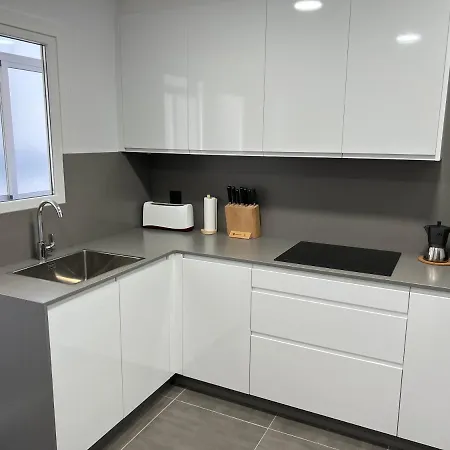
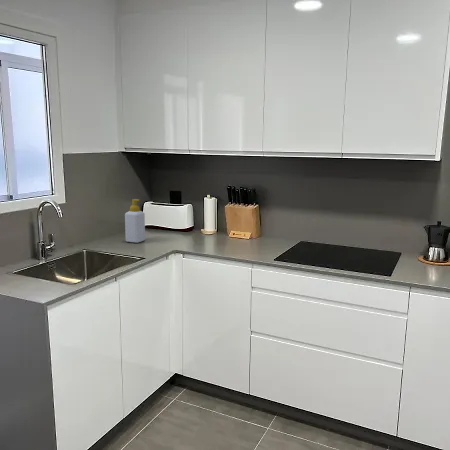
+ soap bottle [124,198,146,244]
